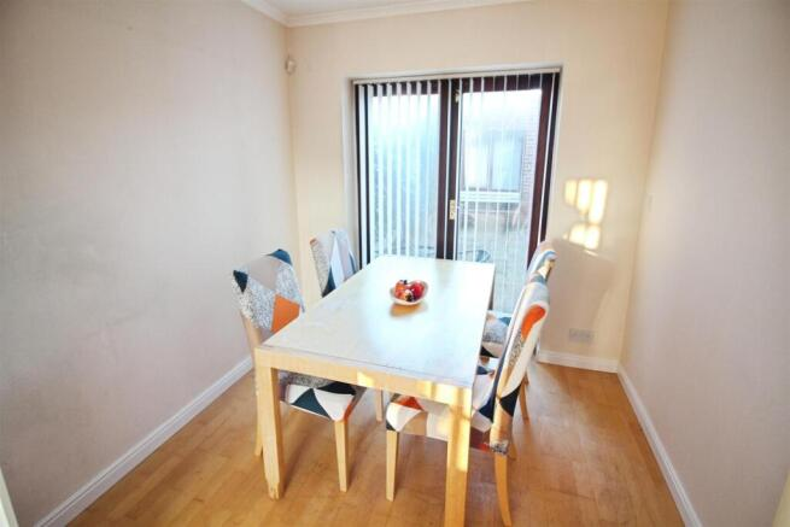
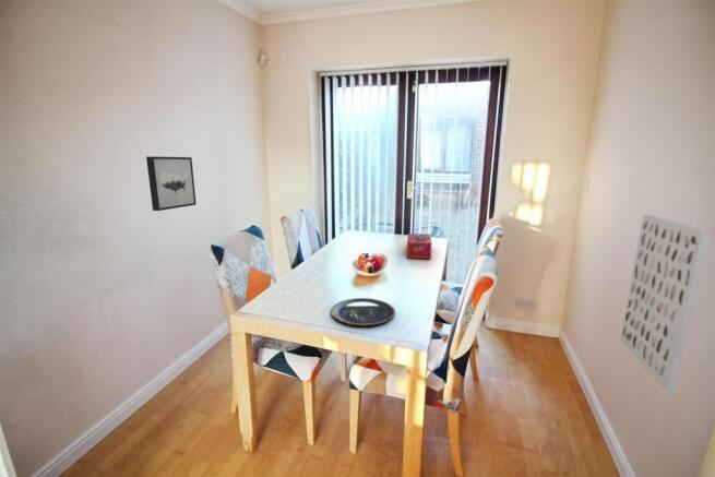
+ tissue box [405,232,432,260]
+ plate [330,297,396,326]
+ wall art [619,214,712,394]
+ wall art [145,155,198,212]
